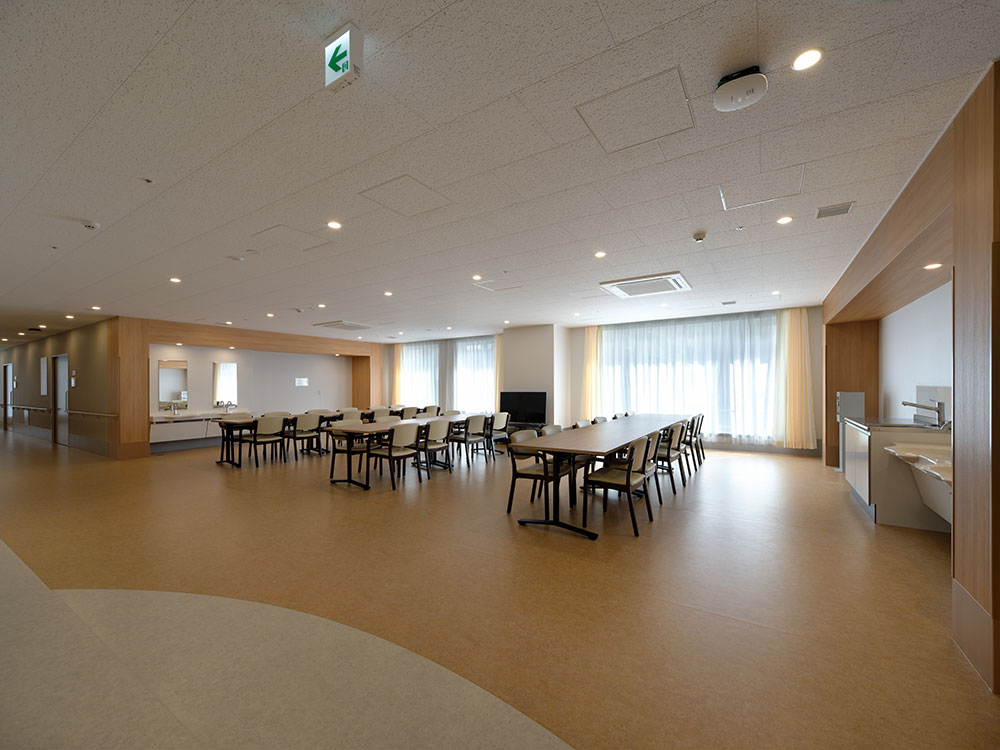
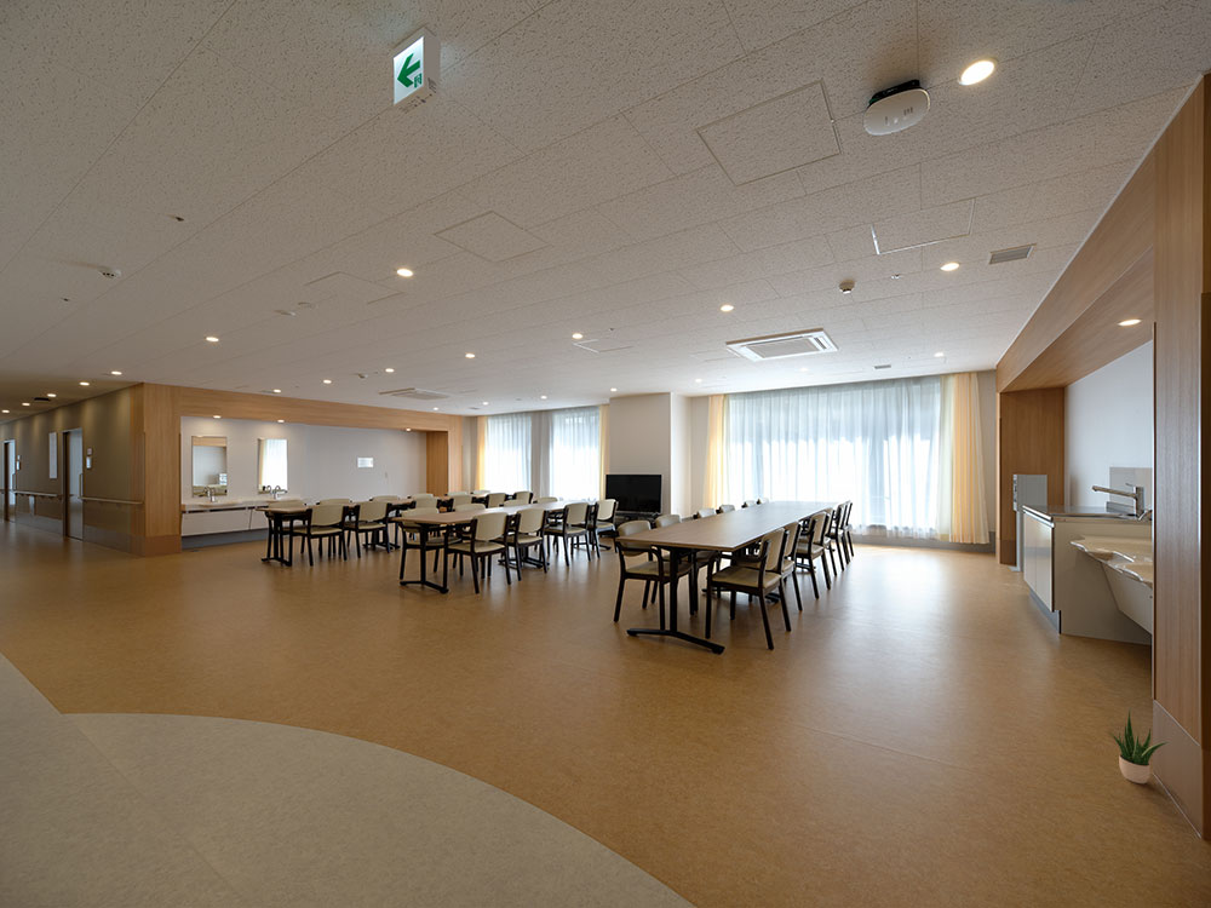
+ potted plant [1107,709,1167,785]
